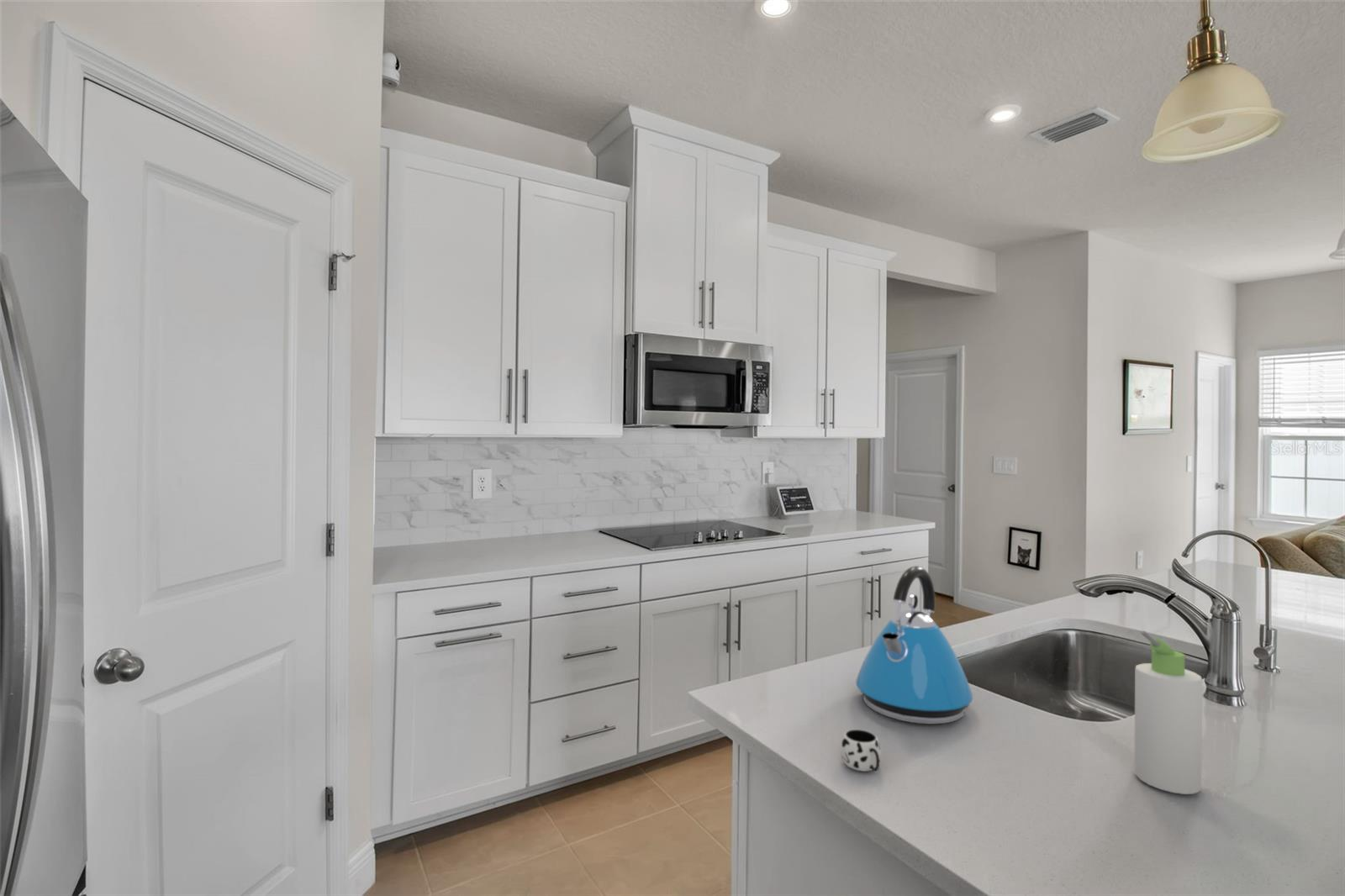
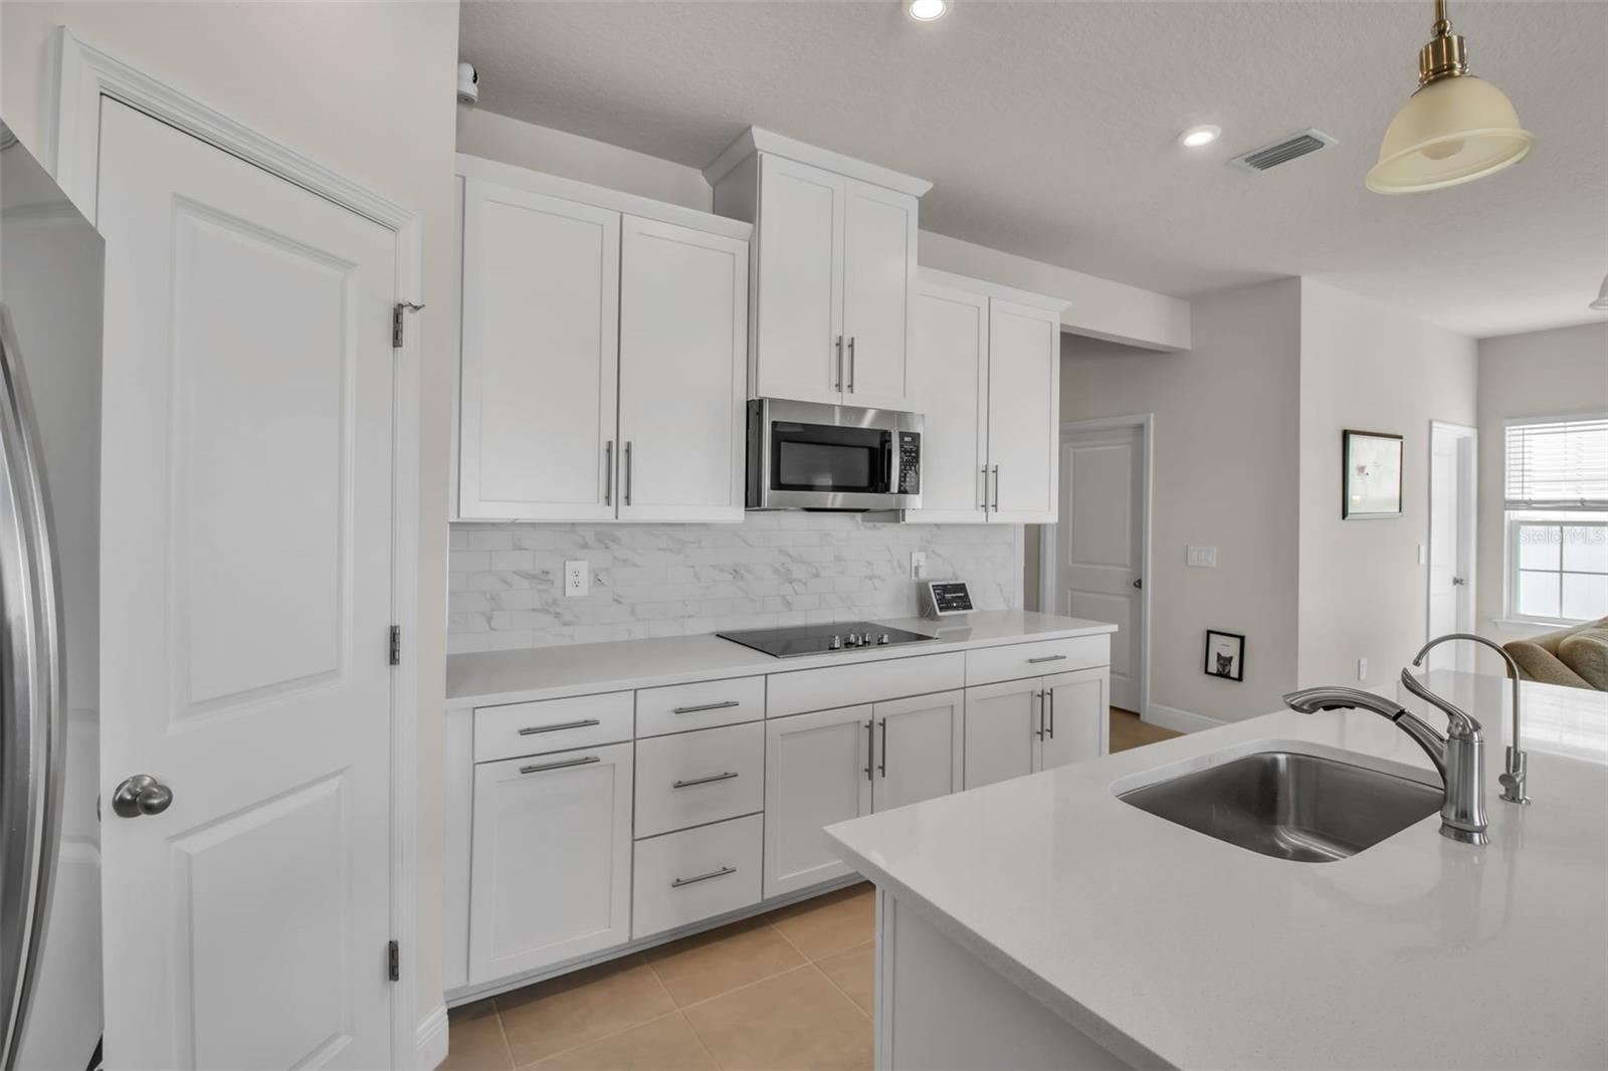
- kettle [855,565,973,725]
- bottle [1133,630,1203,795]
- mug [840,729,882,772]
